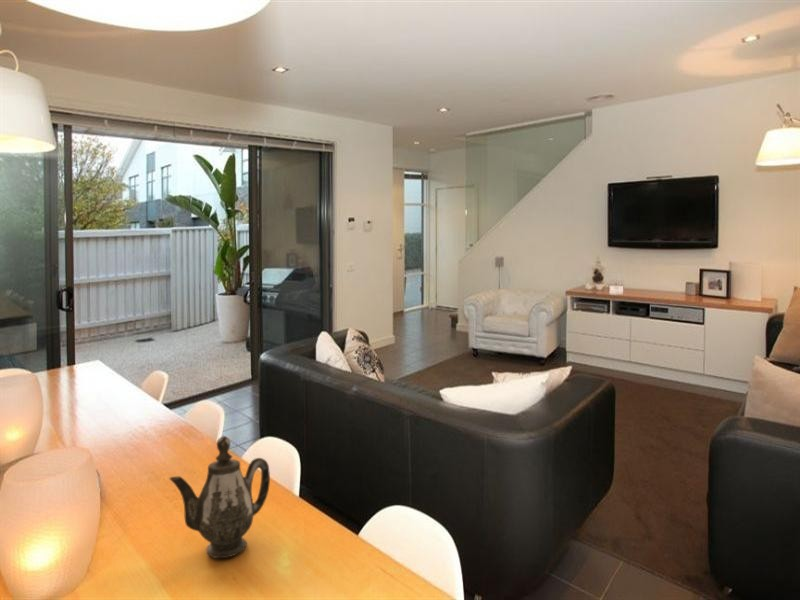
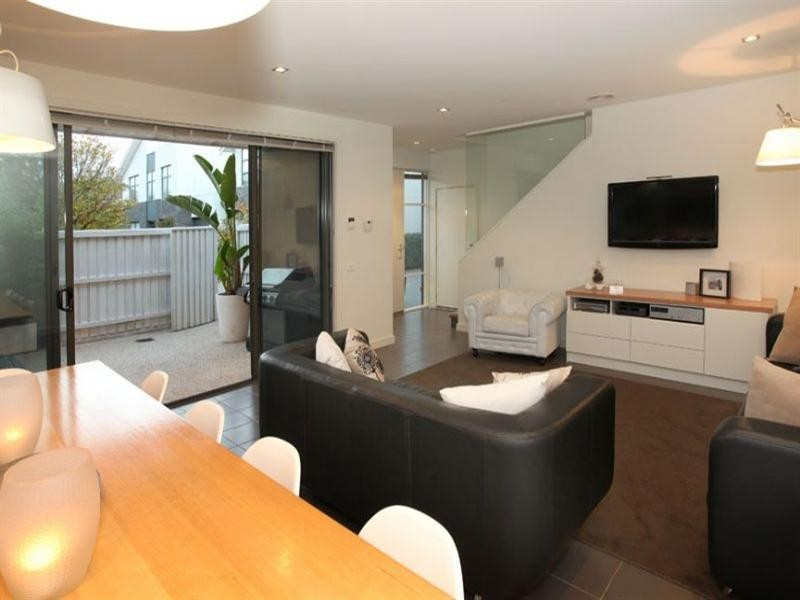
- teapot [168,435,271,559]
